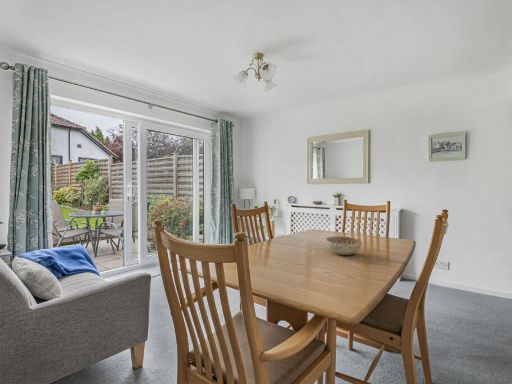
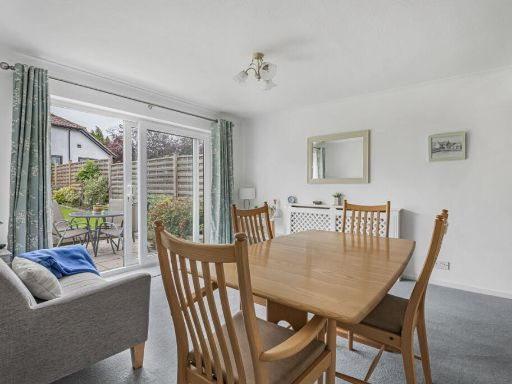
- decorative bowl [325,235,363,256]
